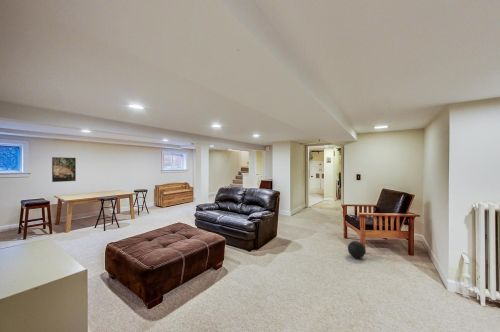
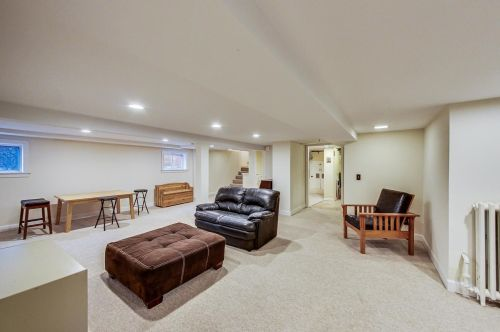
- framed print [51,156,77,183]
- ball [347,240,367,259]
